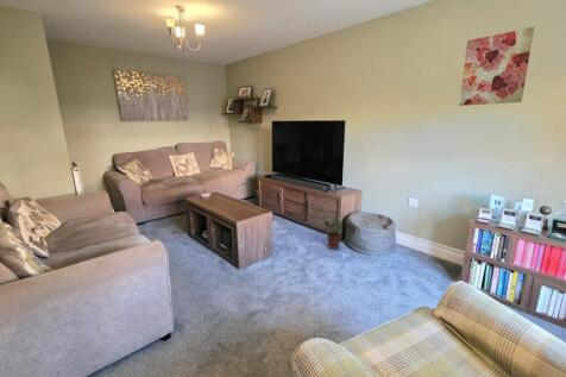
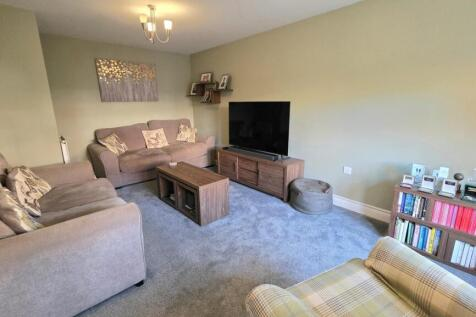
- potted plant [321,214,345,251]
- wall art [458,26,535,107]
